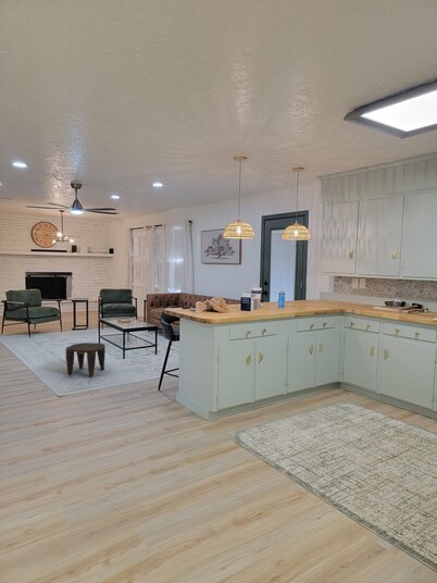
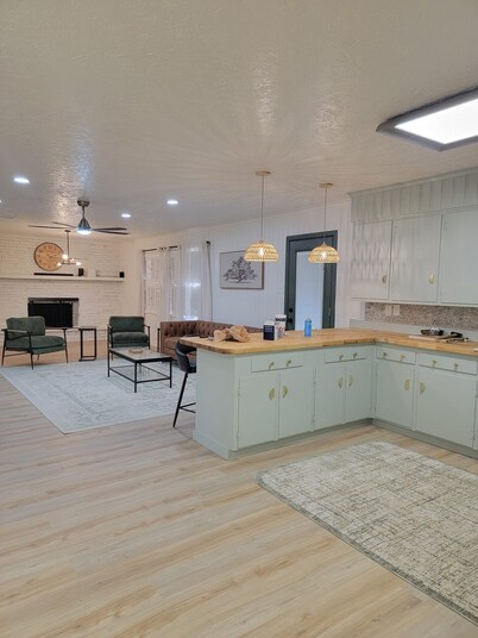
- stool [65,342,107,377]
